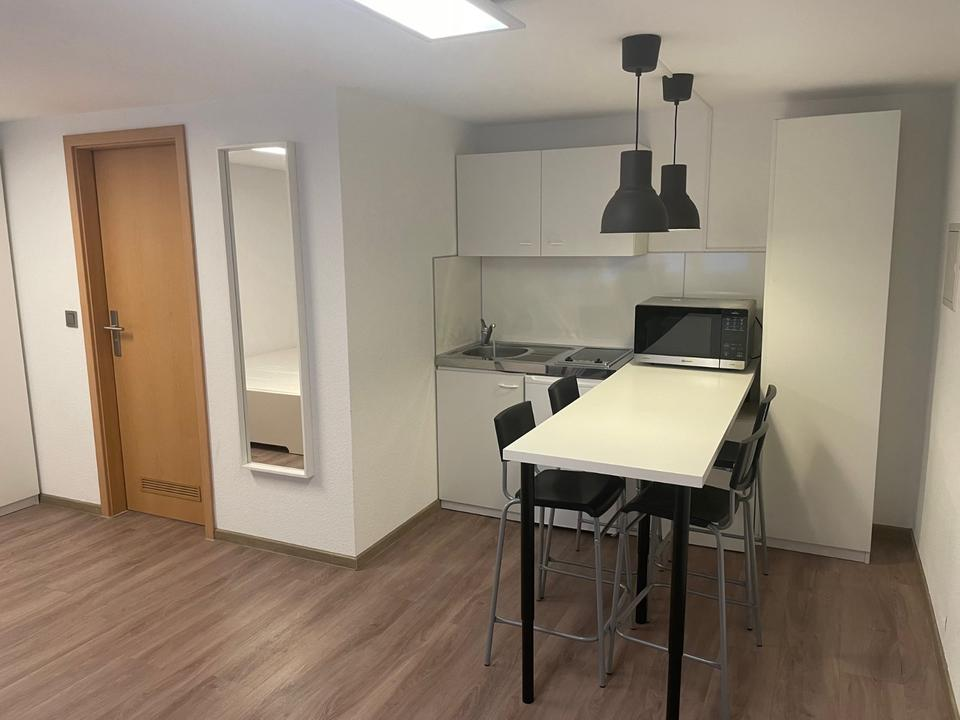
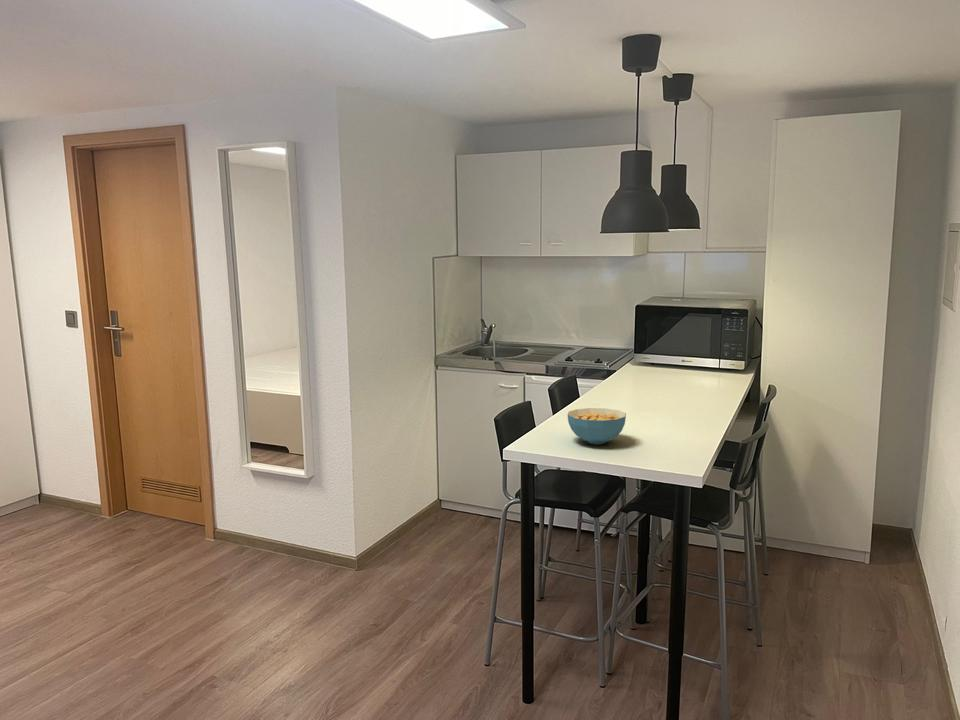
+ cereal bowl [566,407,627,445]
